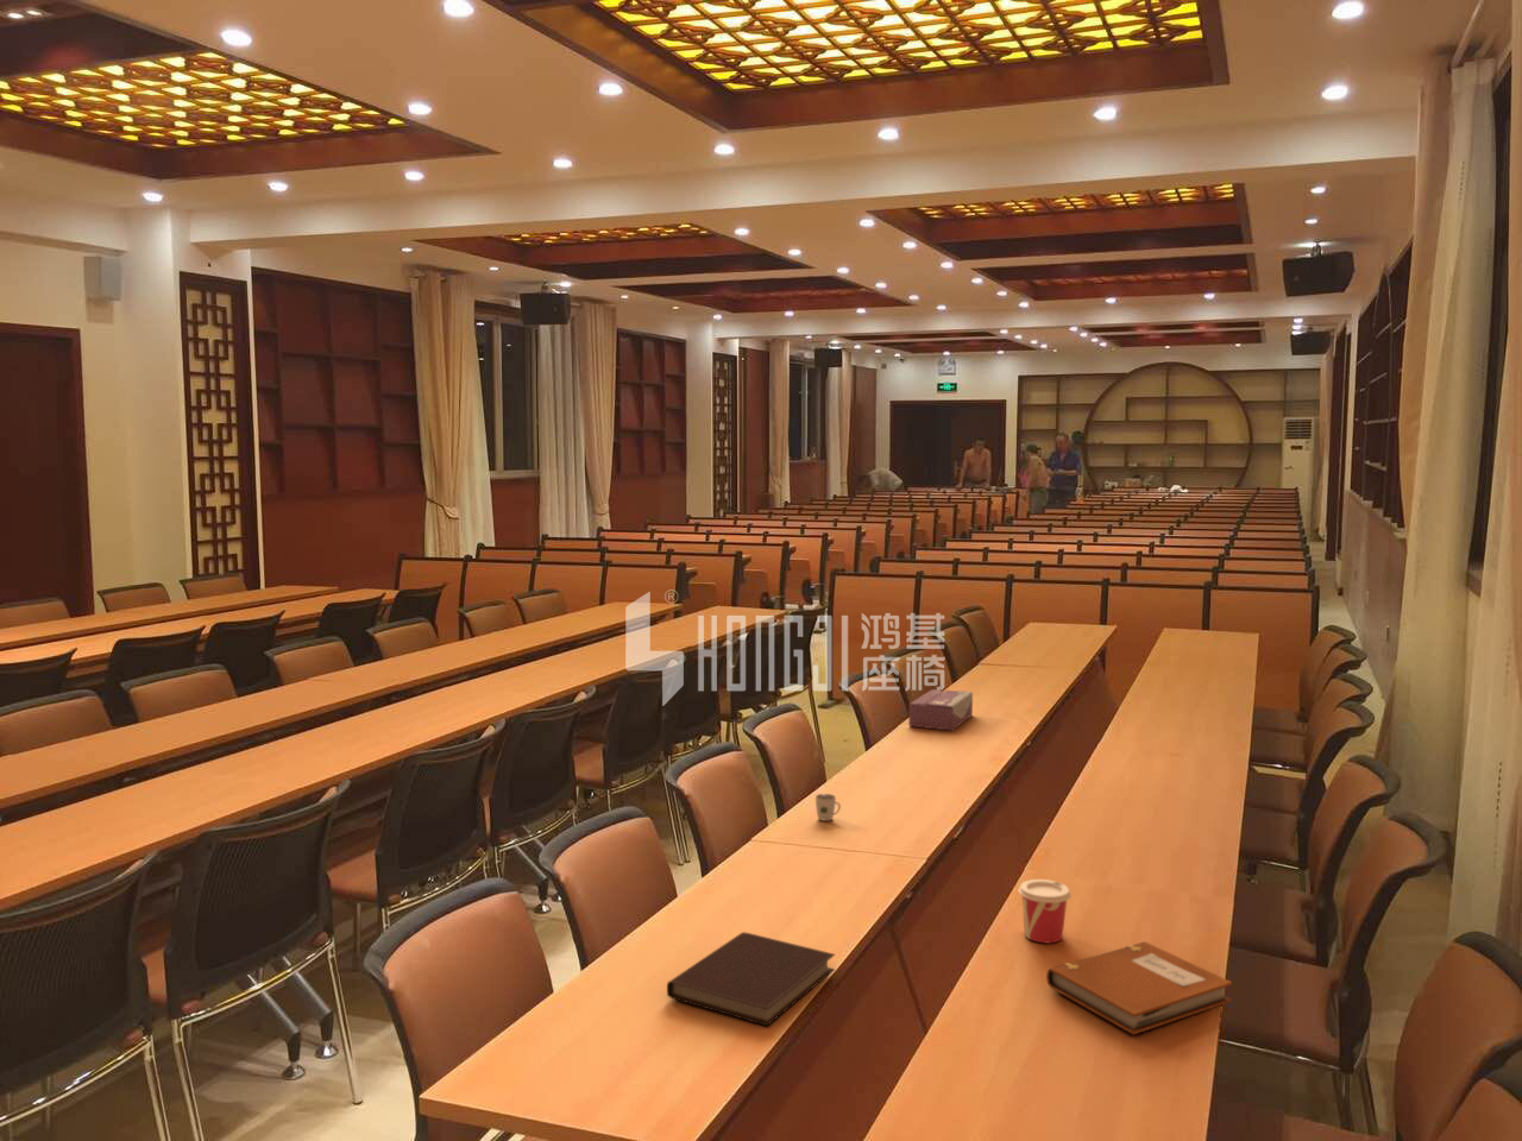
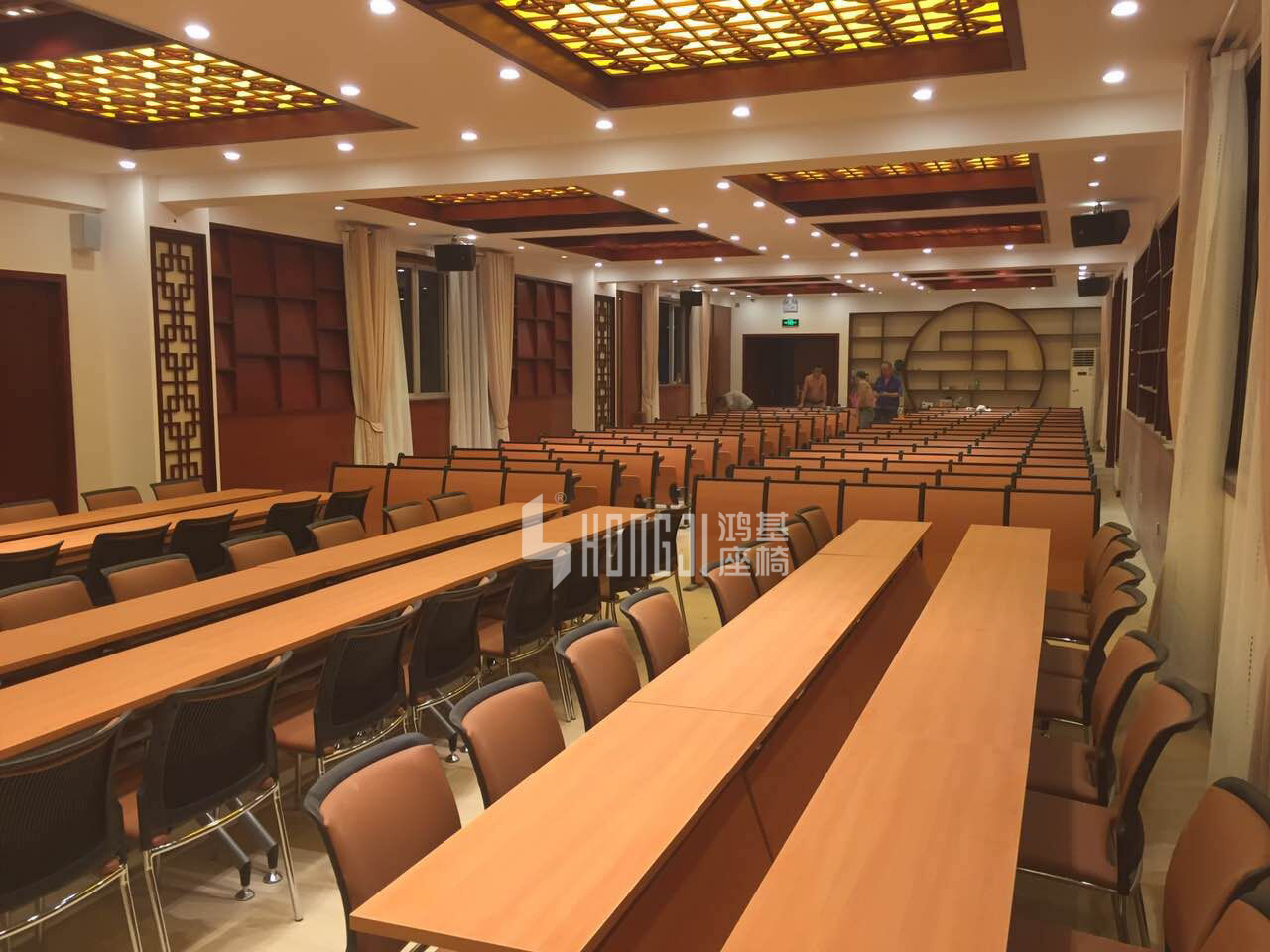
- notebook [1045,941,1233,1036]
- cup [1016,879,1073,943]
- notebook [666,930,837,1027]
- tissue box [907,688,974,732]
- cup [815,792,841,822]
